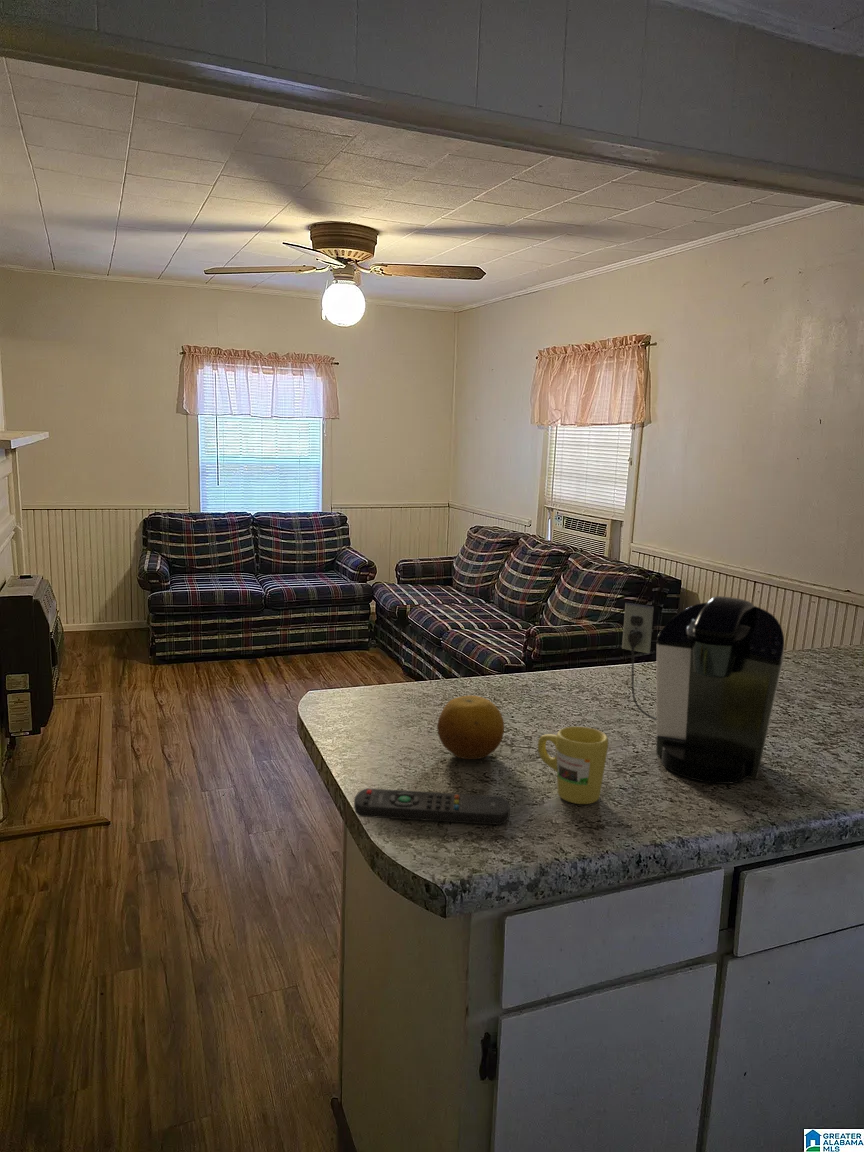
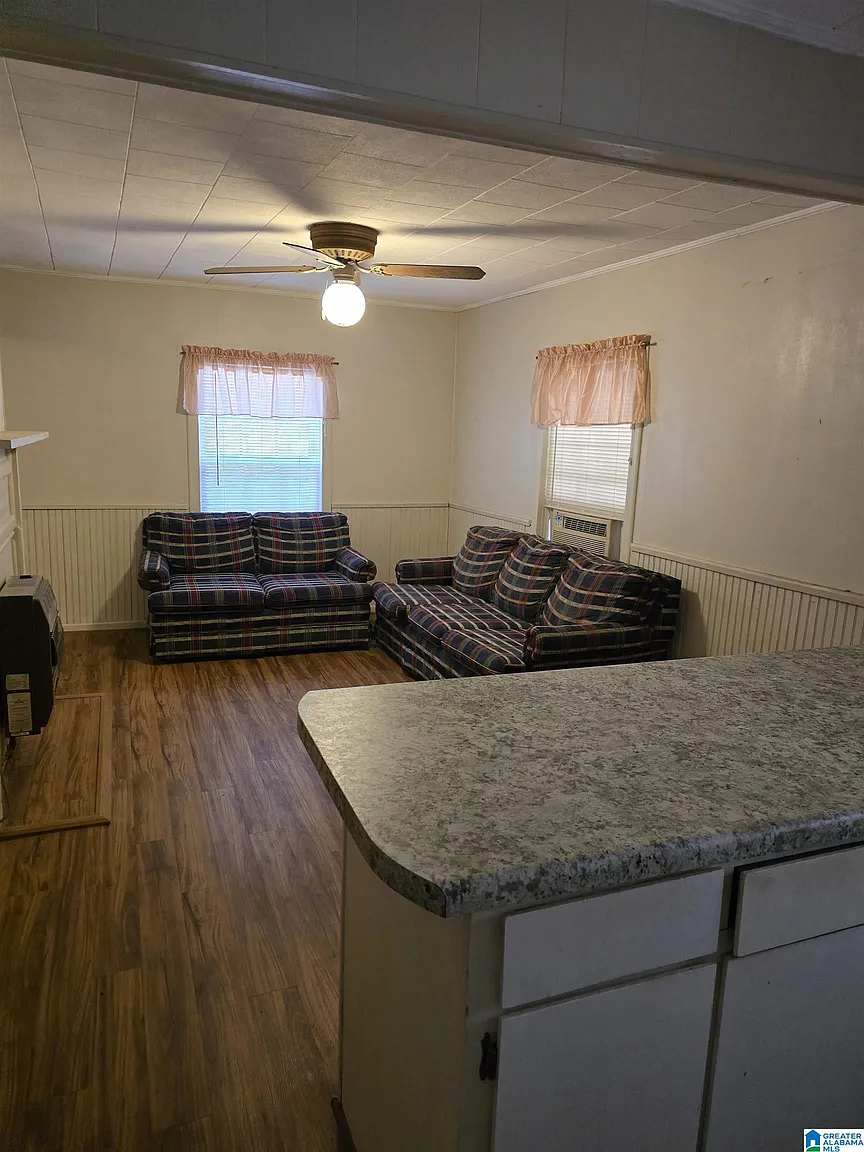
- coffee maker [621,595,785,785]
- mug [537,725,609,805]
- remote control [353,787,511,826]
- fruit [436,694,505,760]
